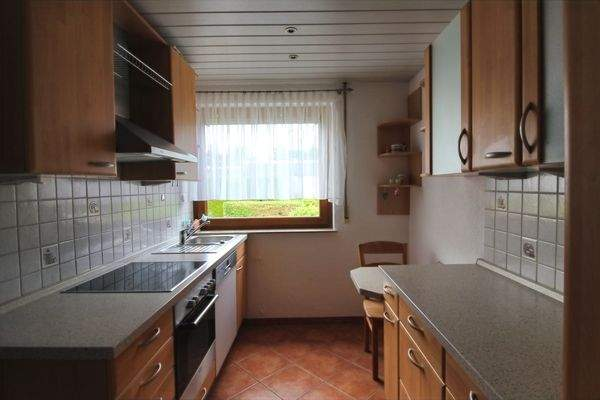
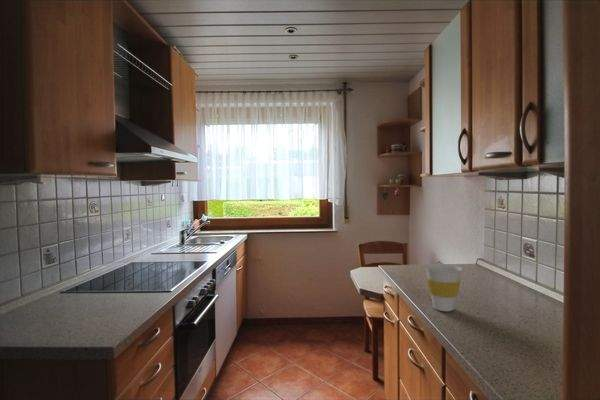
+ cup [424,263,463,312]
